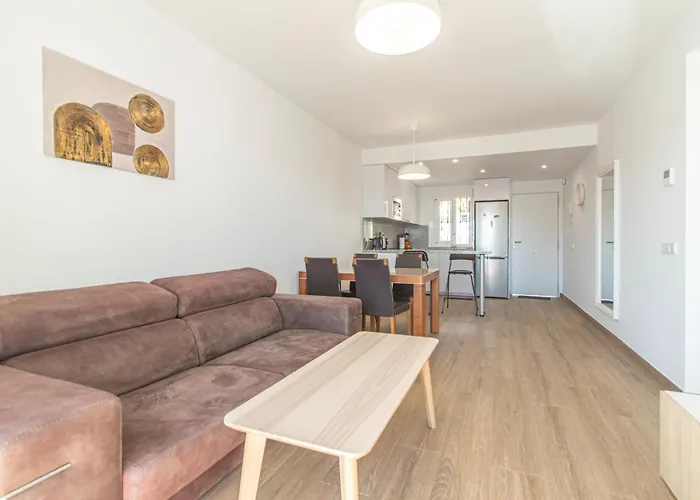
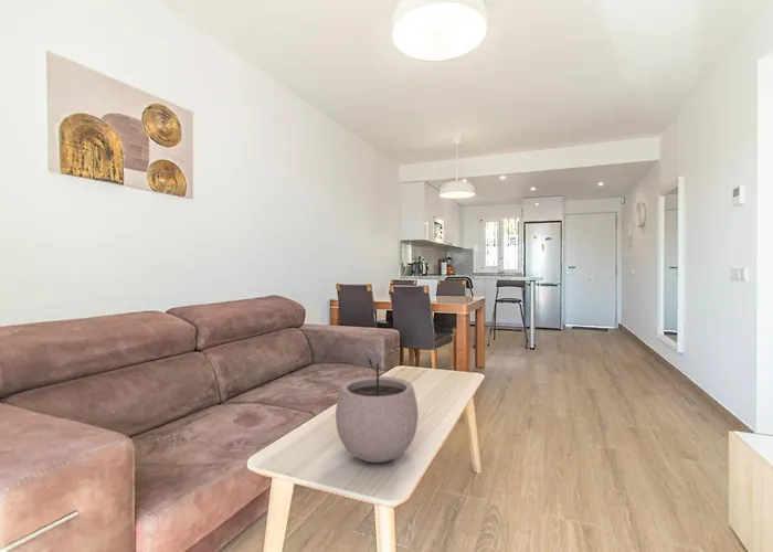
+ plant pot [335,355,420,464]
